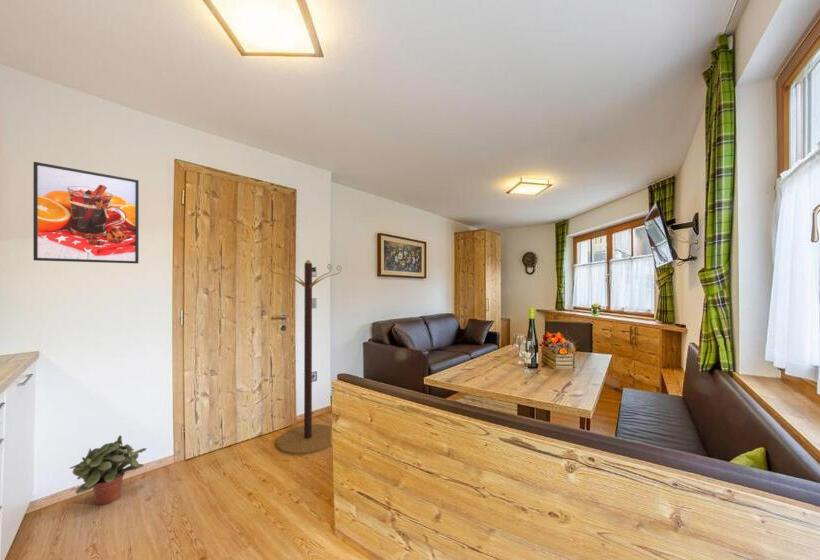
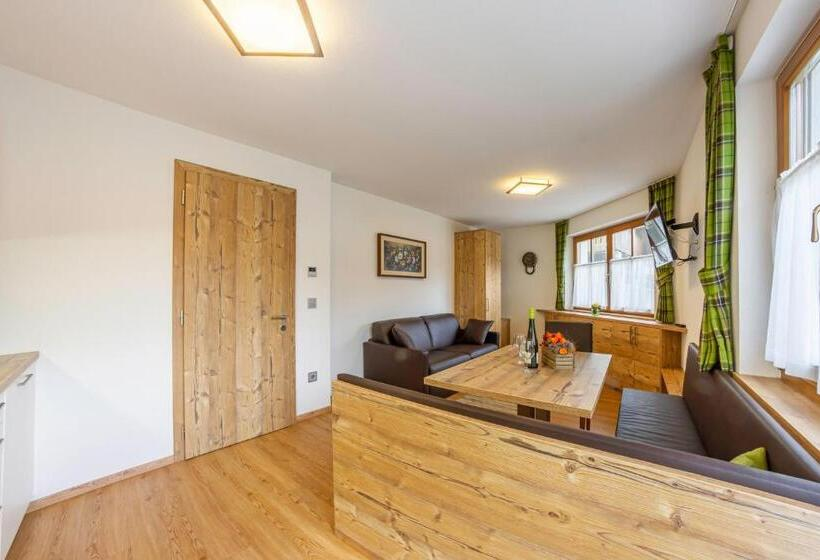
- coat rack [267,259,343,456]
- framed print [32,161,140,265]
- potted plant [70,434,148,506]
